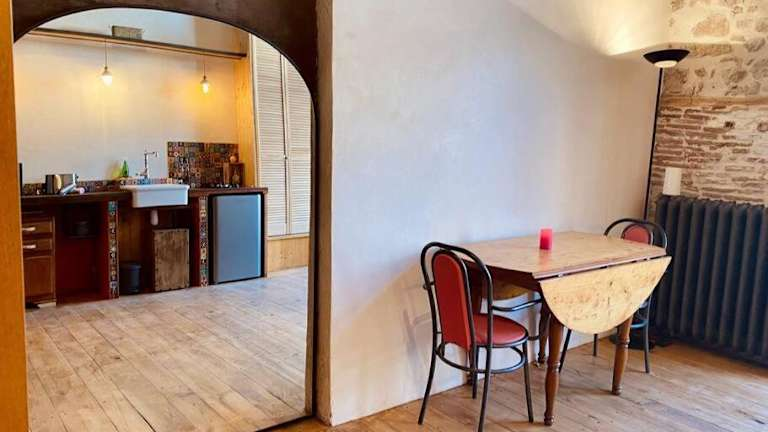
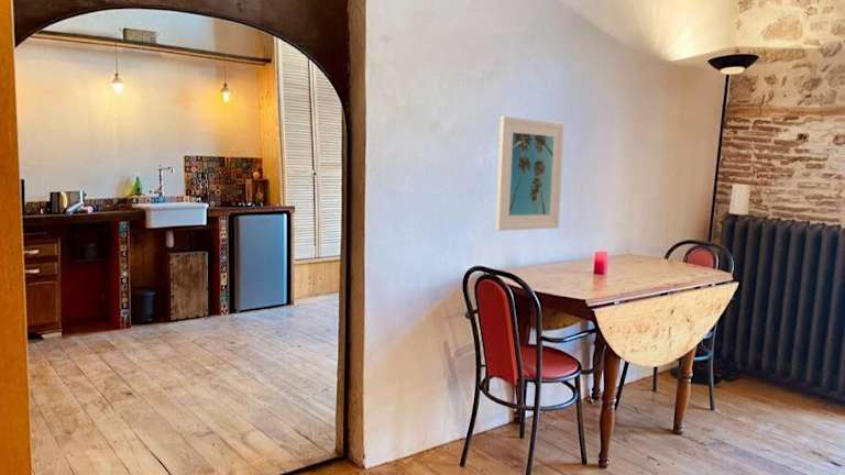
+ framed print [495,115,566,232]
